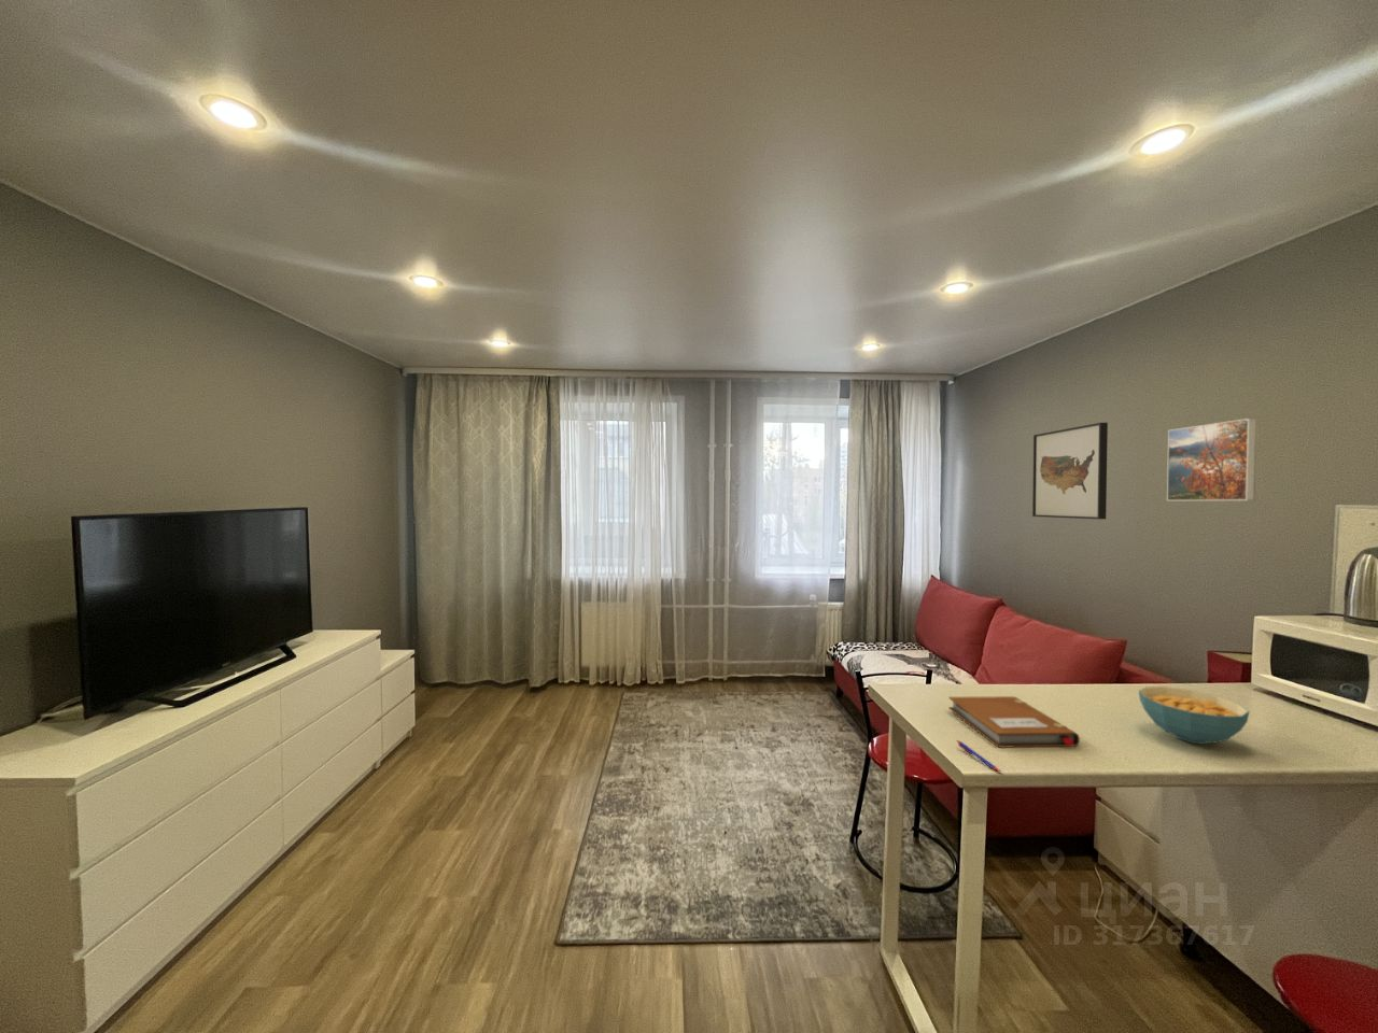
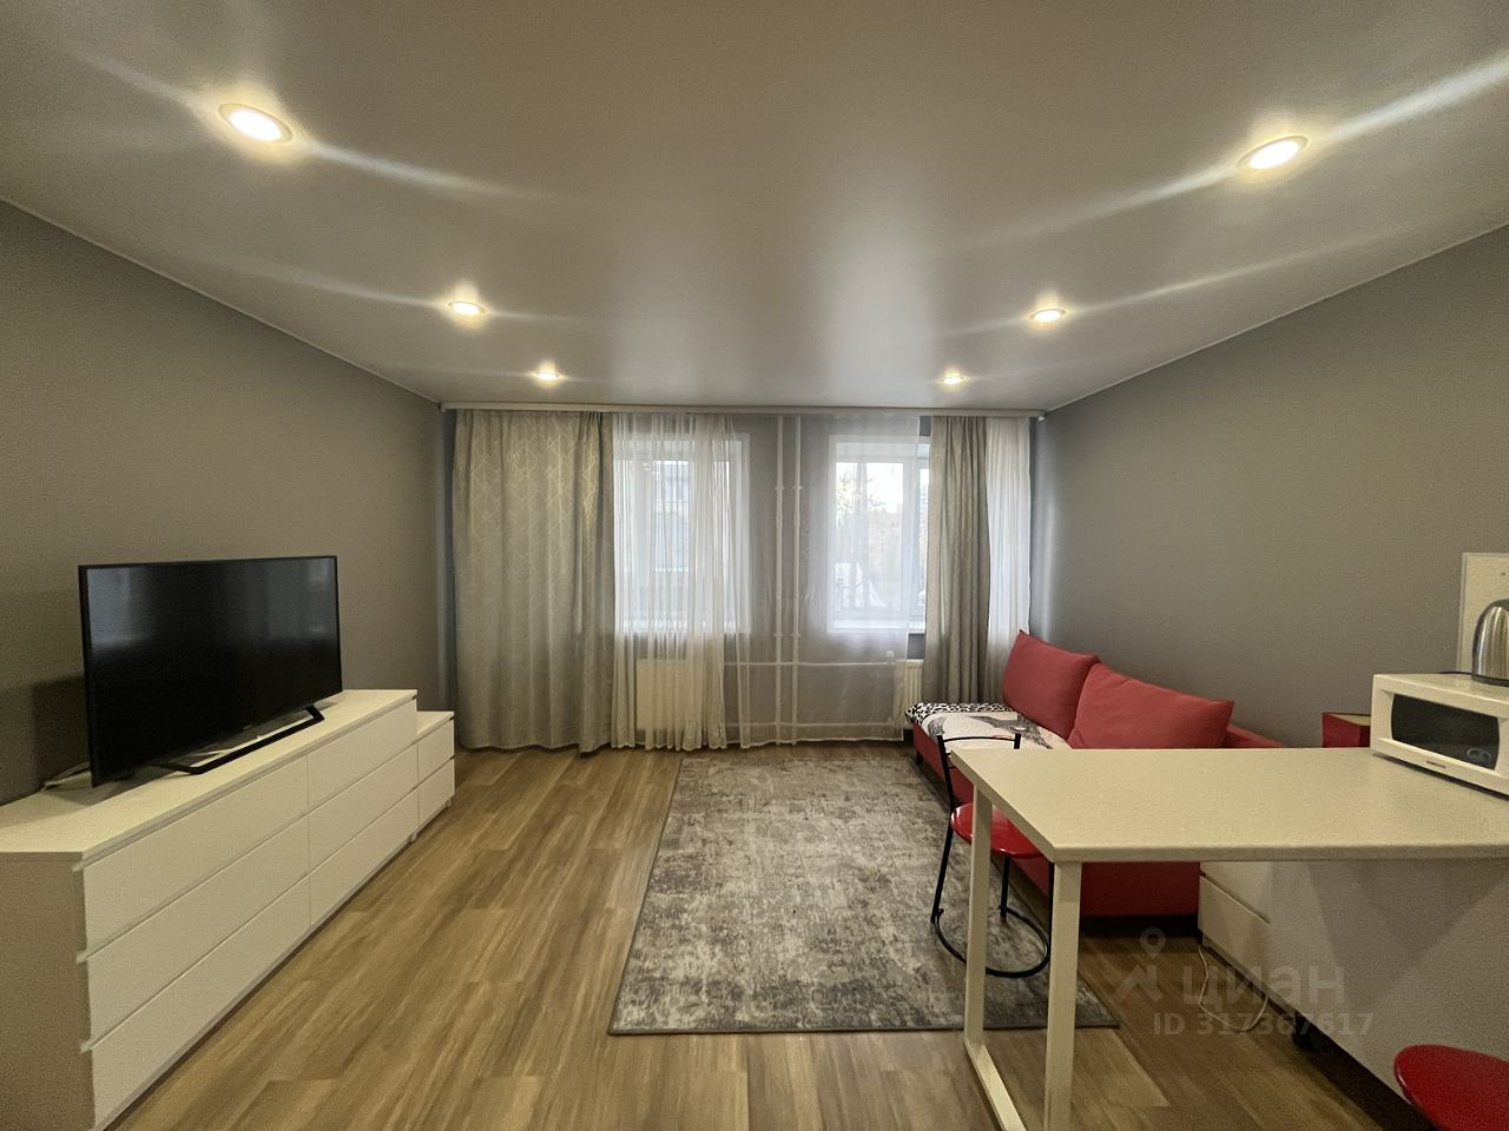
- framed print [1166,418,1258,501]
- notebook [947,696,1081,748]
- cereal bowl [1138,686,1251,744]
- wall art [1032,422,1109,520]
- pen [956,739,1003,774]
